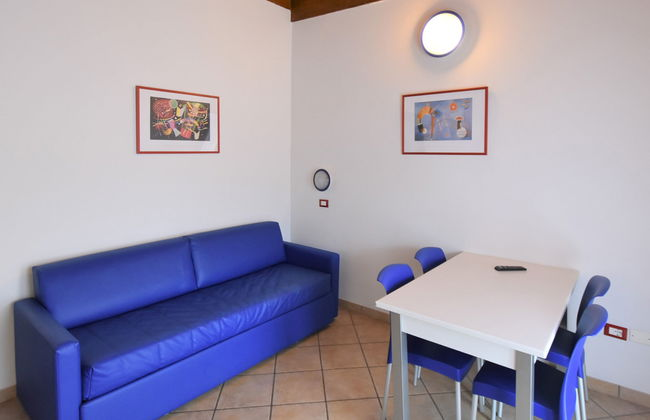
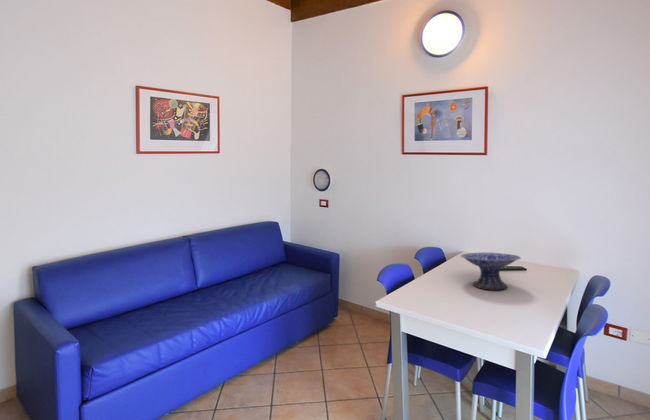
+ decorative bowl [460,252,522,290]
